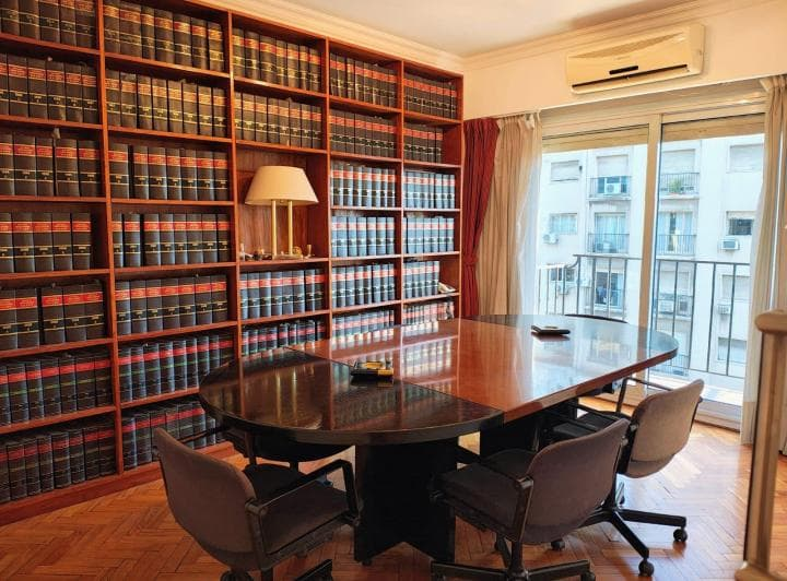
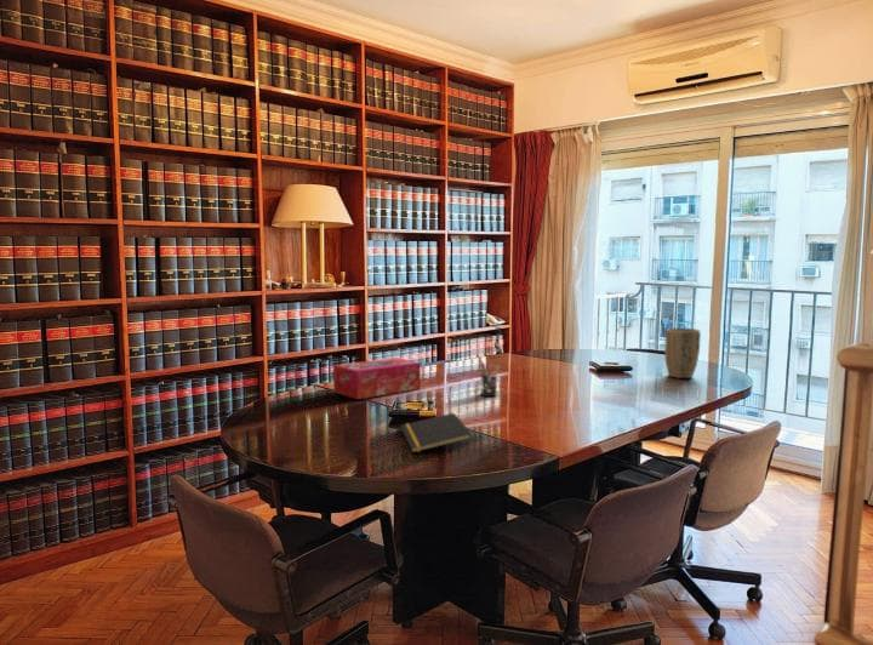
+ pen holder [479,359,501,398]
+ tissue box [332,356,422,400]
+ notepad [400,412,474,453]
+ plant pot [663,326,702,379]
